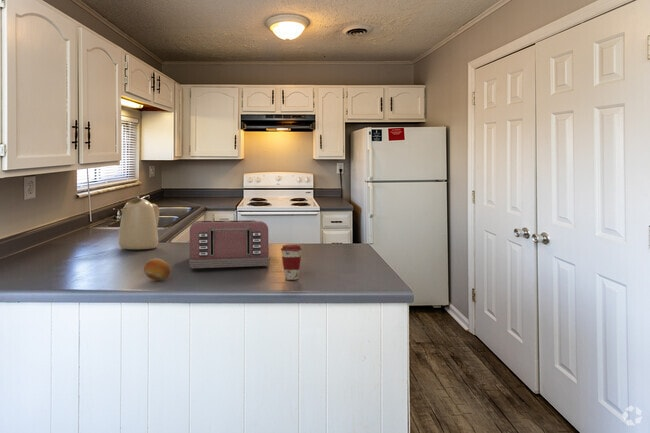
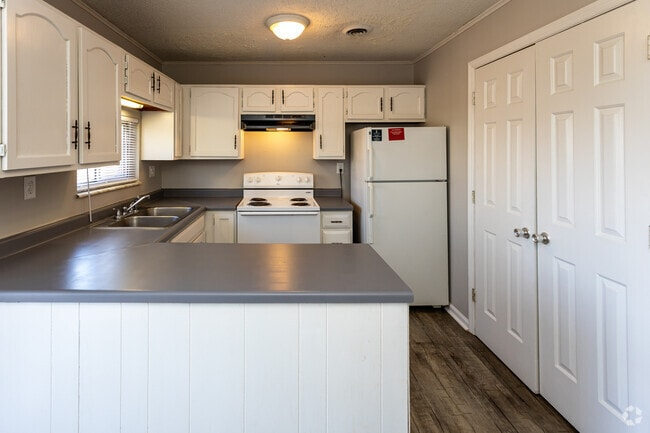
- fruit [143,258,171,282]
- kettle [118,197,160,250]
- coffee cup [280,244,303,281]
- toaster [188,219,271,269]
